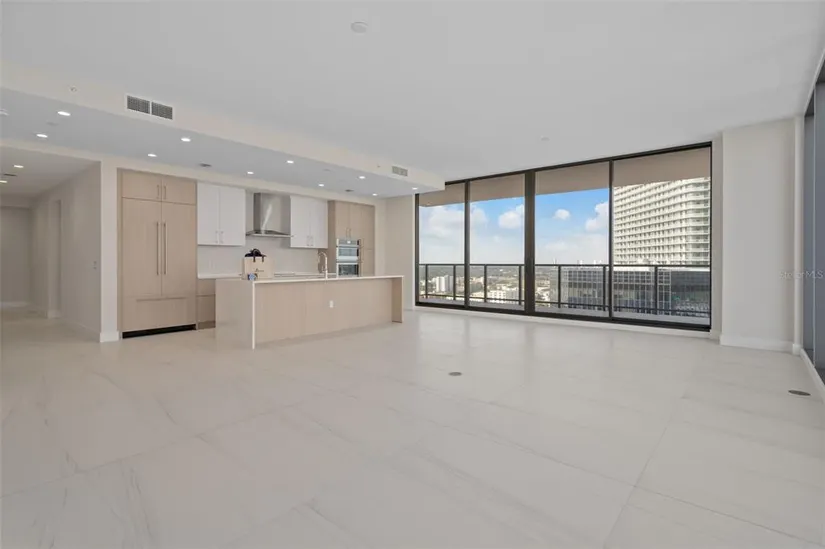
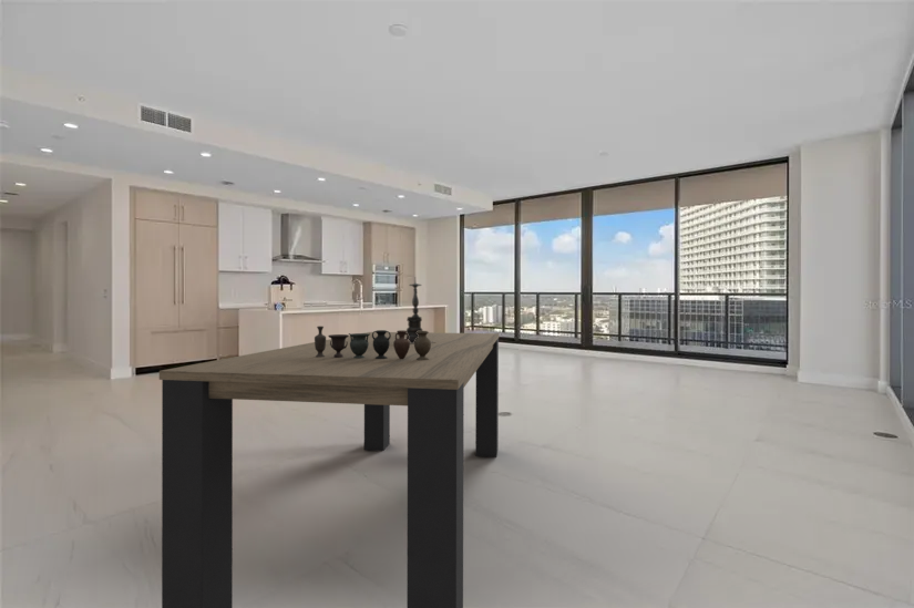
+ vase [314,326,431,360]
+ dining table [158,331,500,608]
+ candle holder [404,278,437,343]
